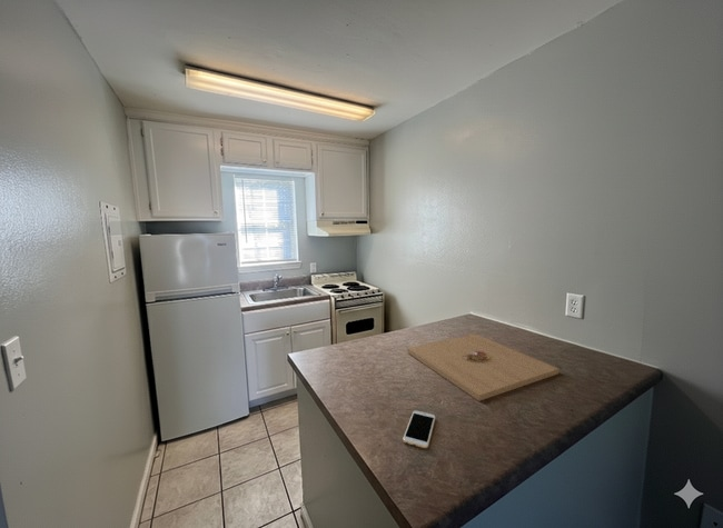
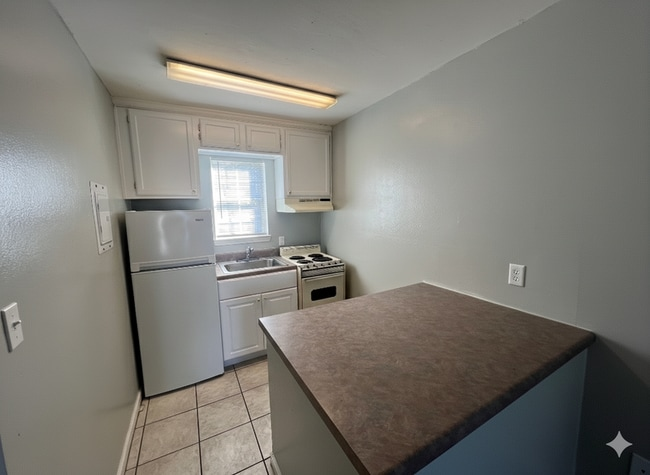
- smartphone [402,410,436,449]
- platter [406,332,559,402]
